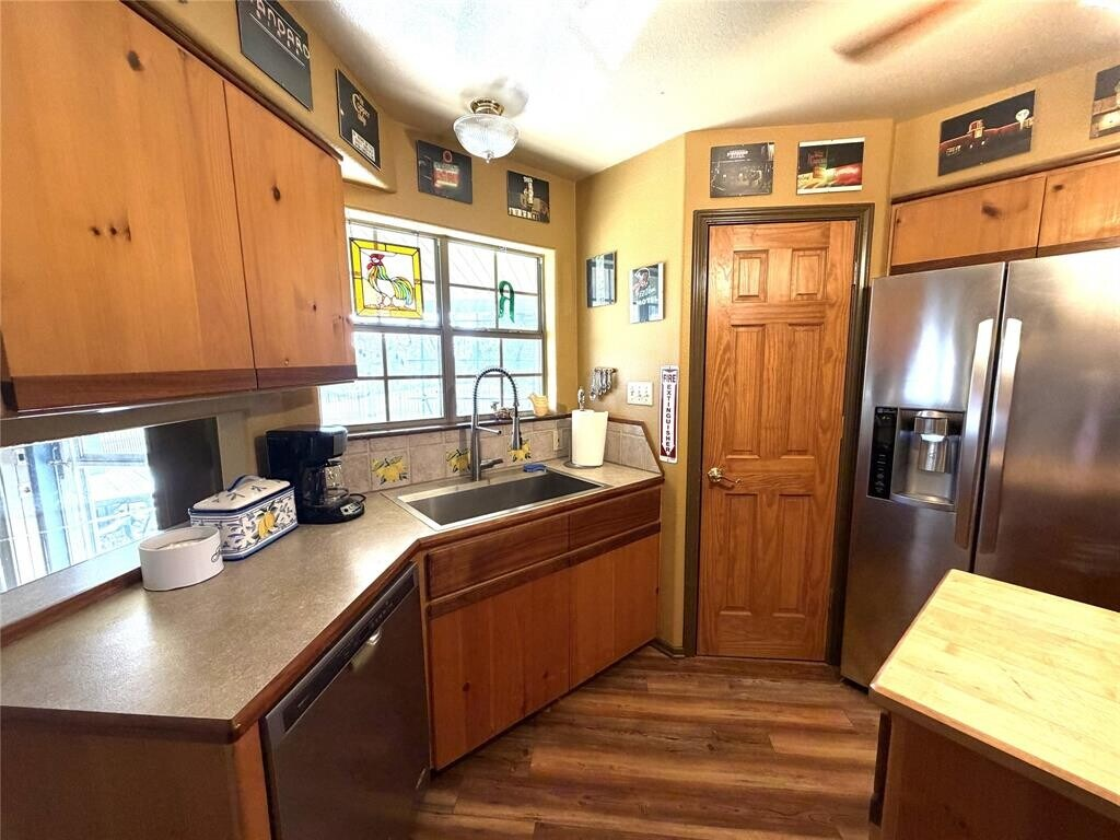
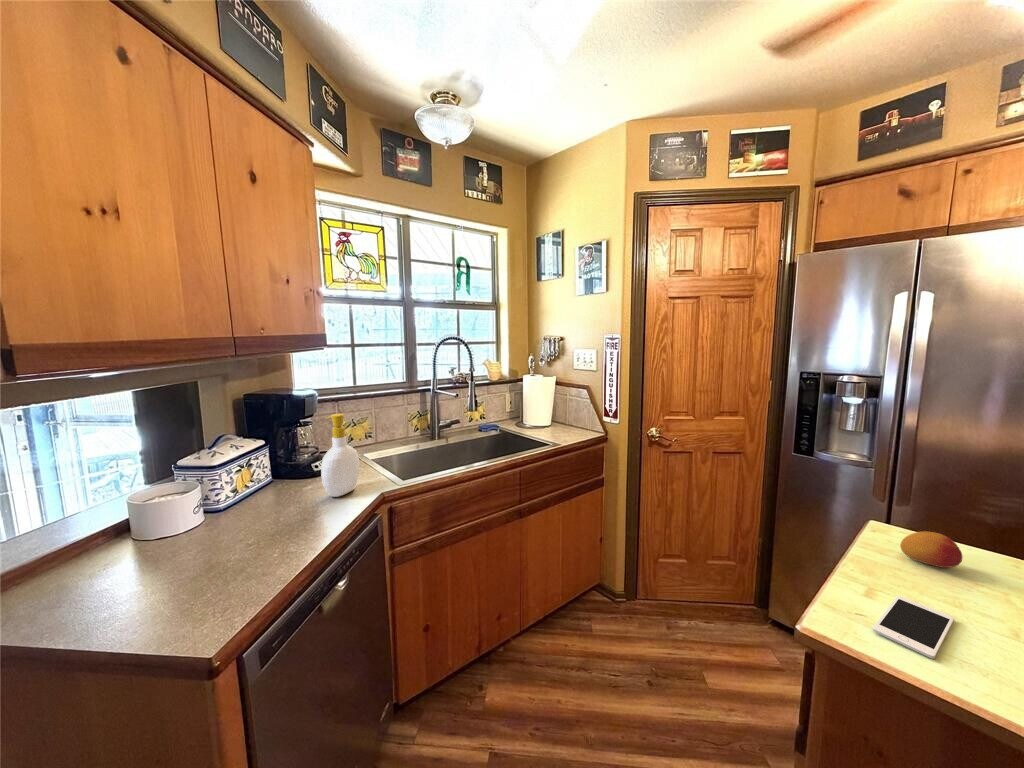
+ cell phone [872,595,955,660]
+ soap bottle [320,413,360,498]
+ fruit [899,531,964,569]
